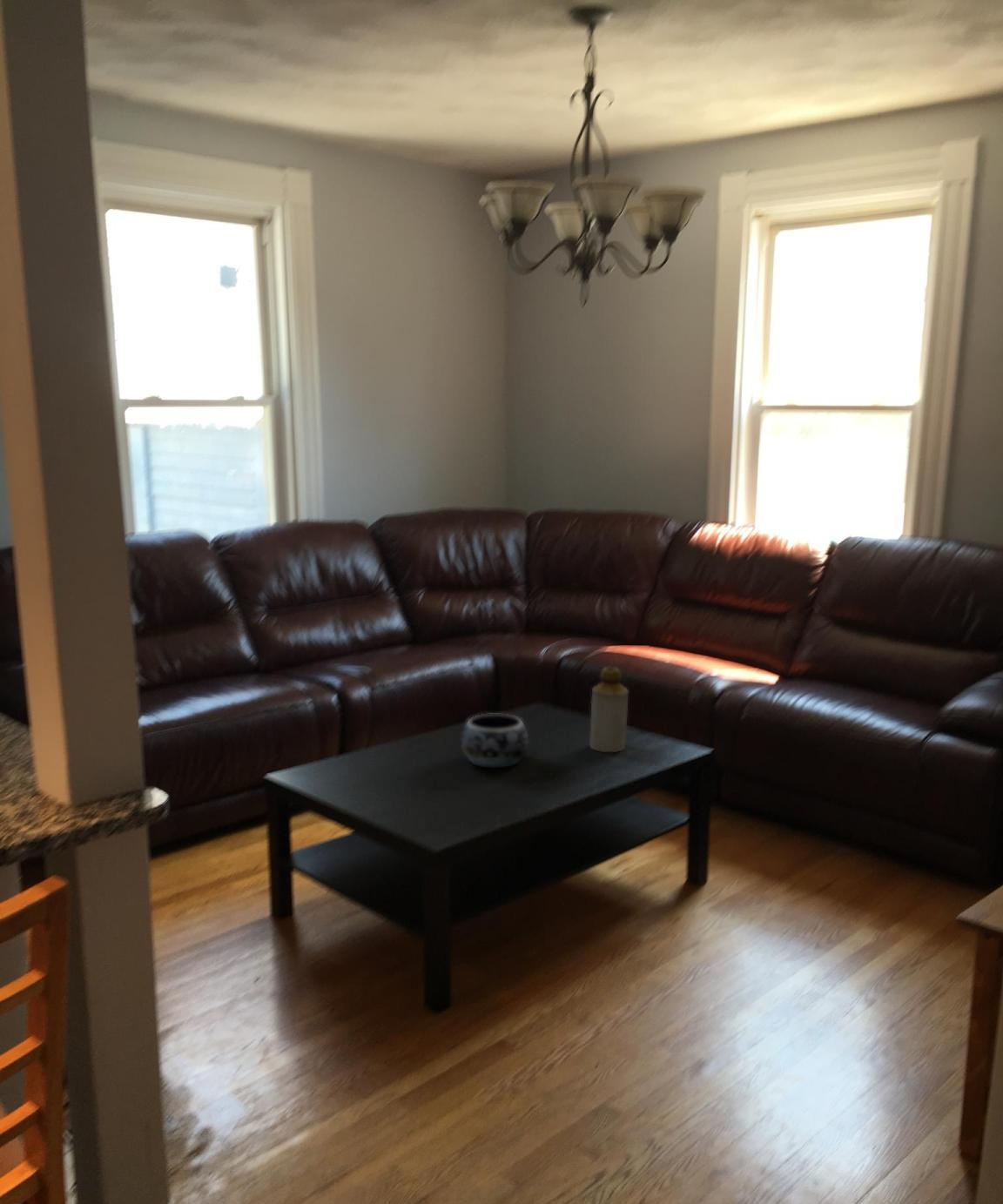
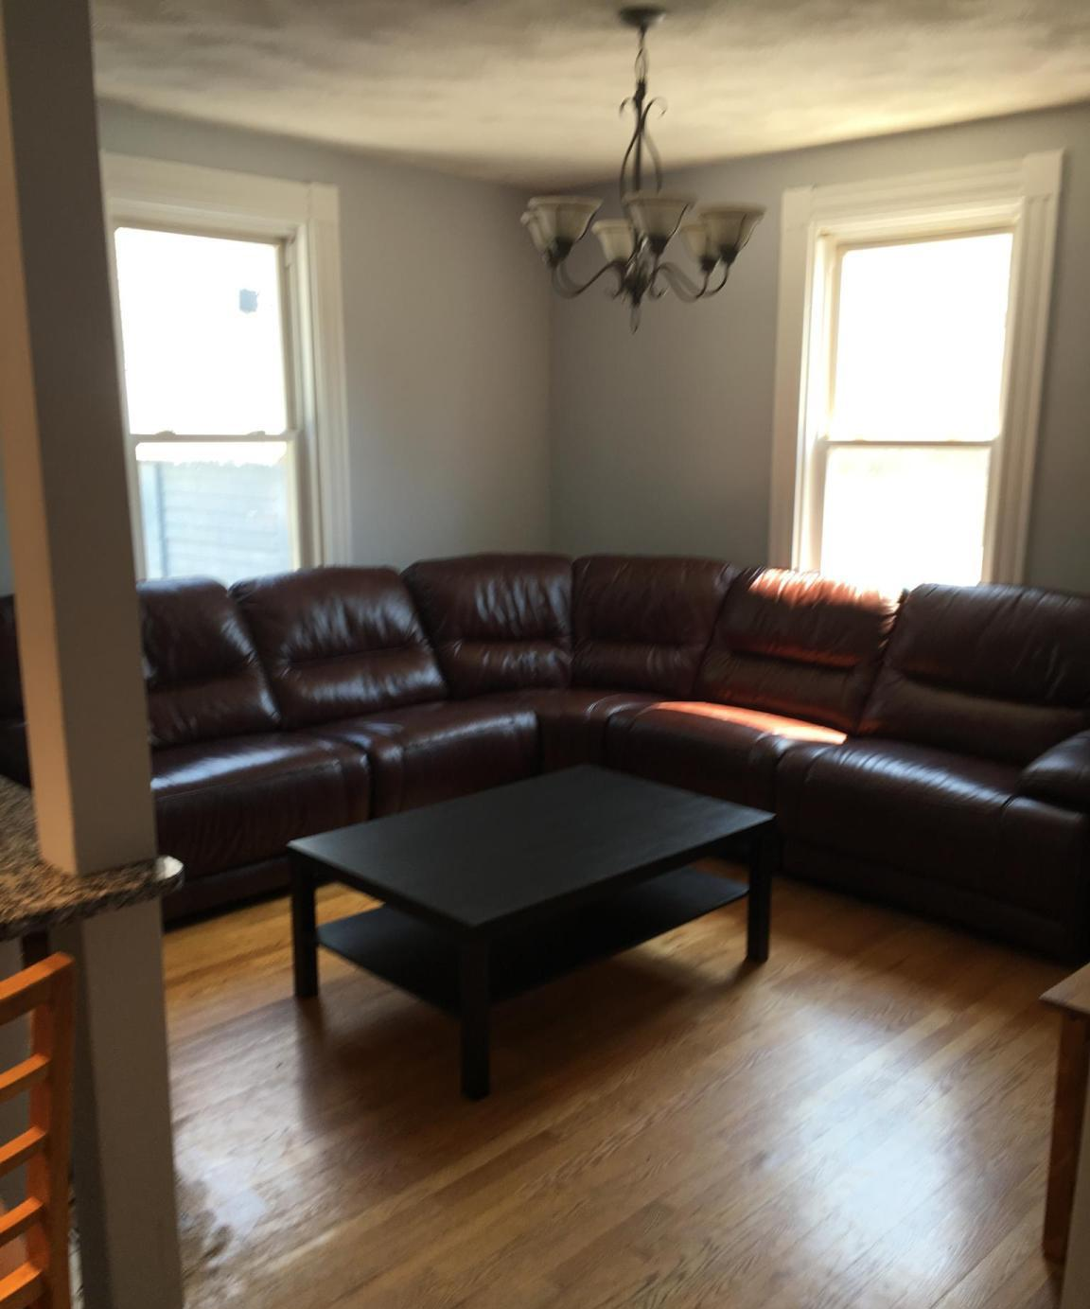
- bottle [589,666,629,753]
- decorative bowl [461,713,529,769]
